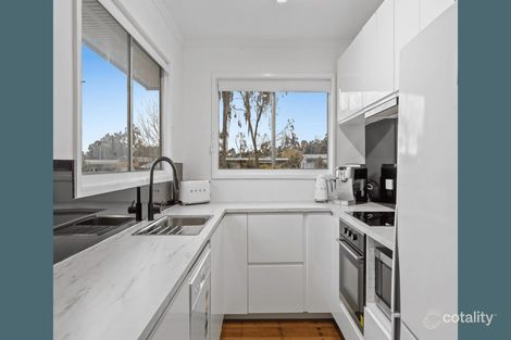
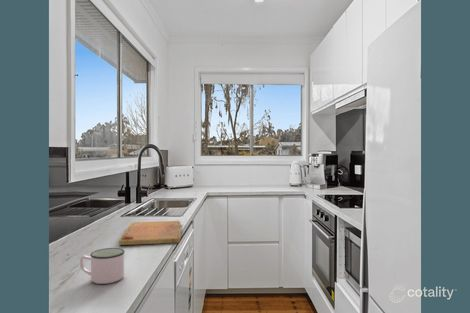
+ mug [79,247,126,285]
+ cutting board [118,220,182,246]
